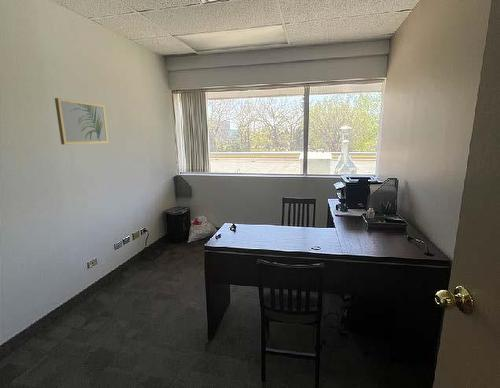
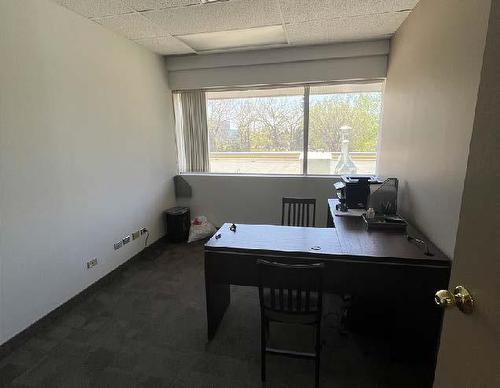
- wall art [54,97,109,145]
